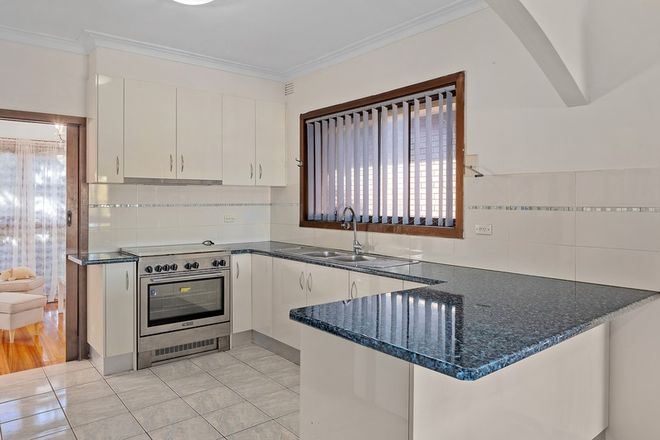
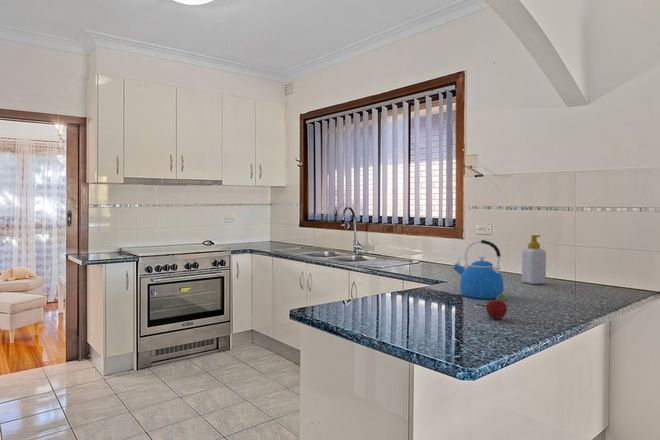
+ soap bottle [521,234,547,285]
+ fruit [485,289,510,320]
+ kettle [452,239,504,300]
